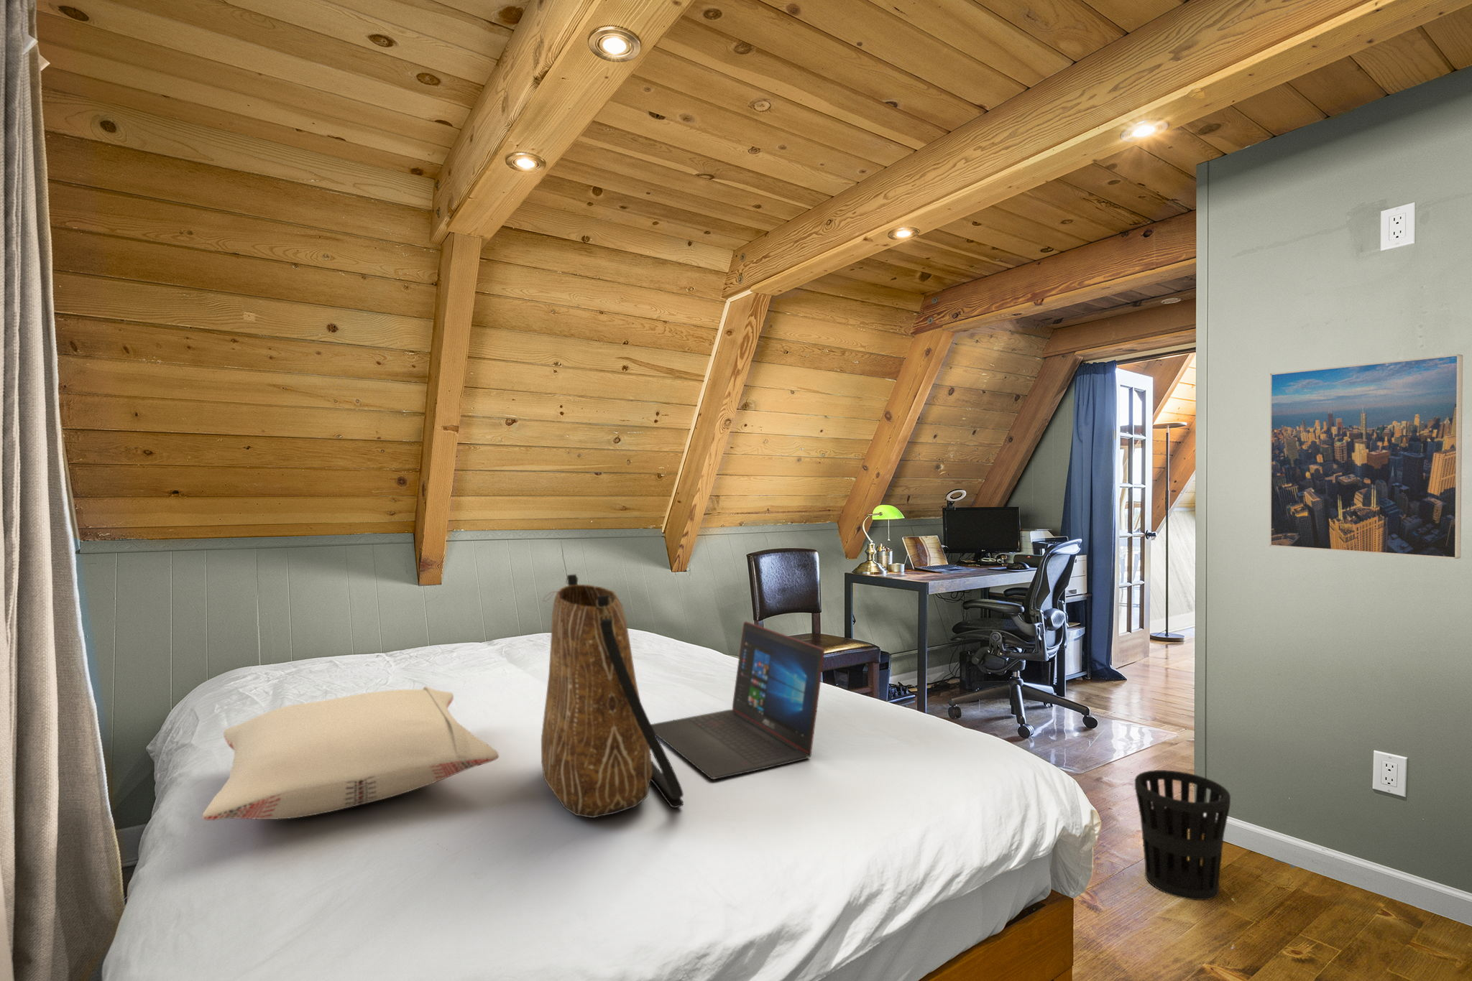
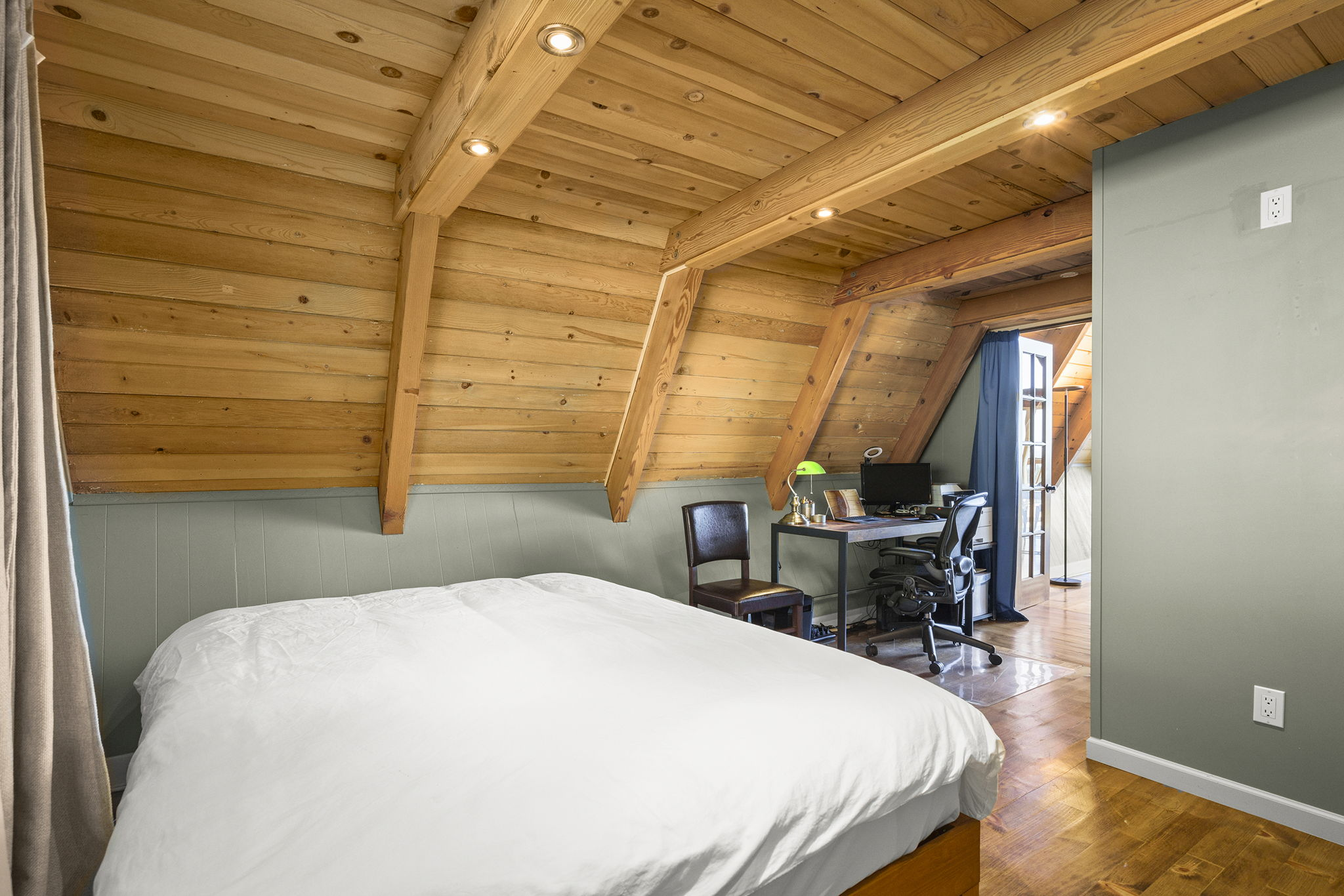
- wastebasket [1135,770,1231,901]
- laptop [652,621,825,780]
- tote bag [541,574,685,819]
- pillow [202,685,499,821]
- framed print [1269,354,1463,559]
